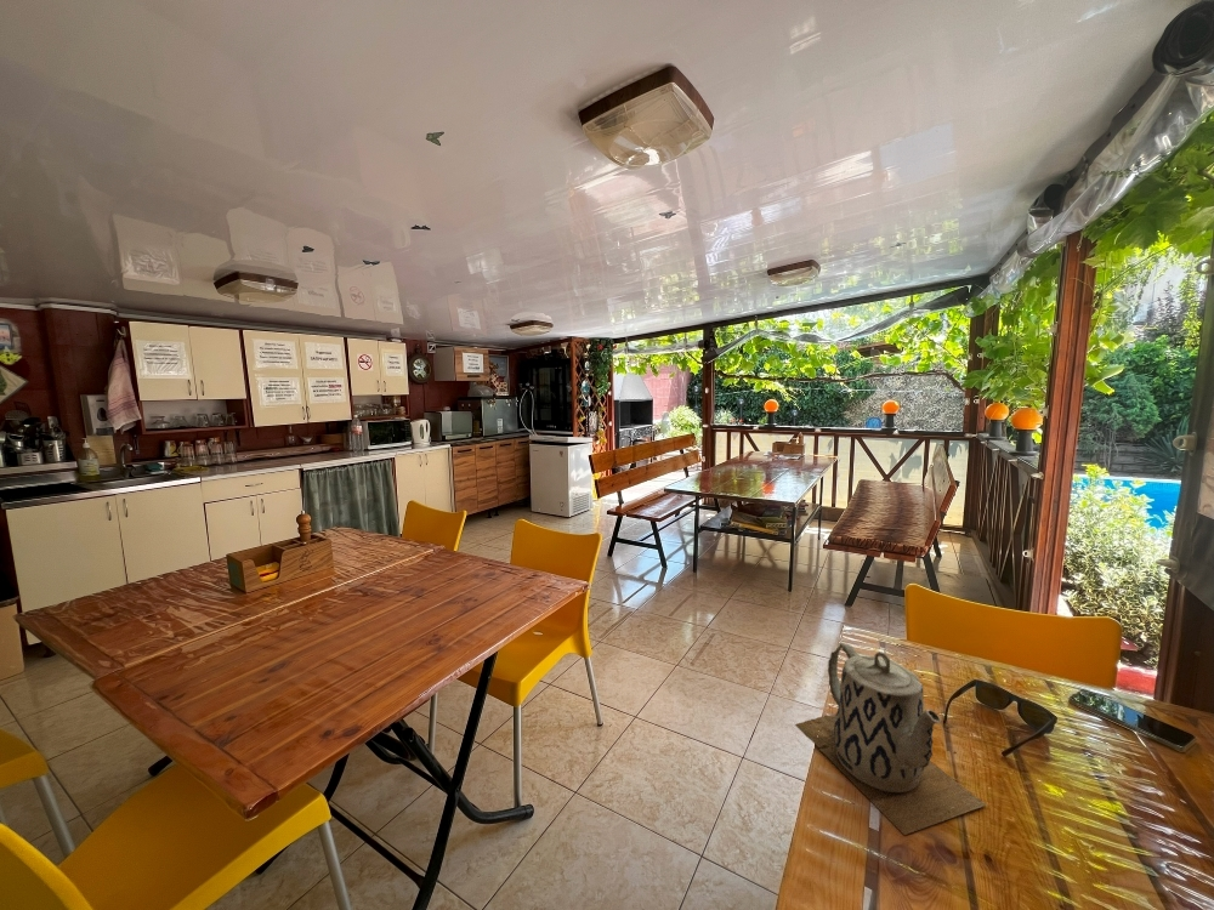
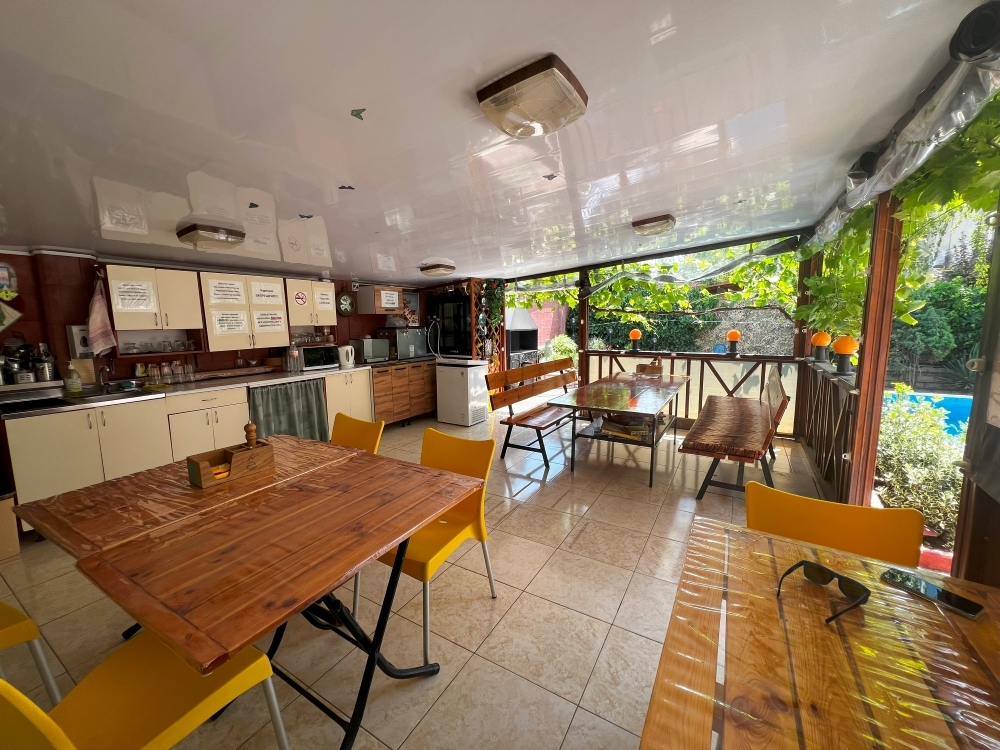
- teapot [794,642,987,836]
